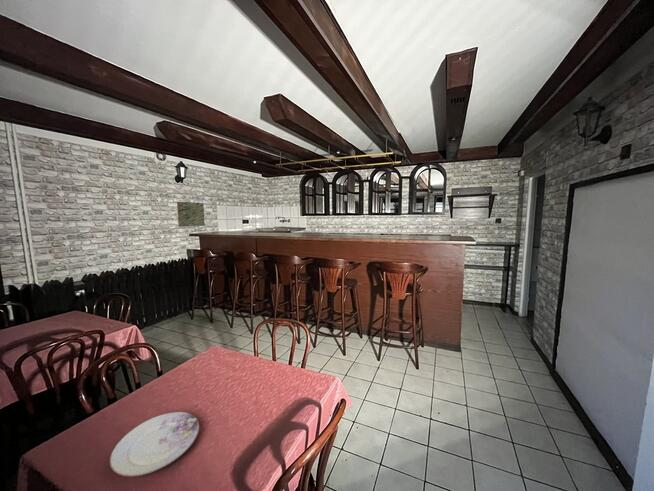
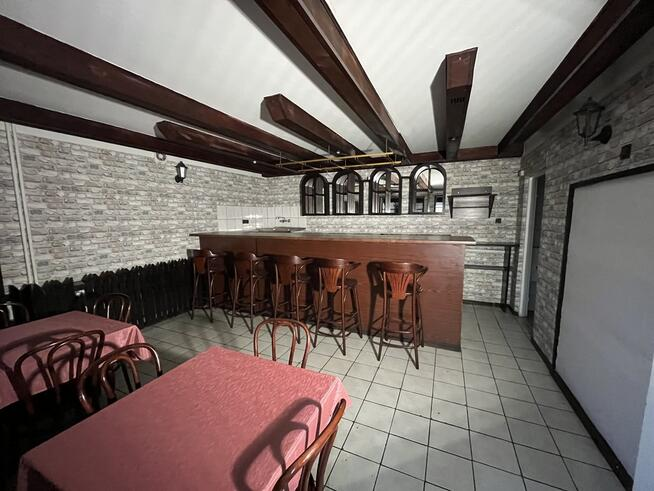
- wall art [176,201,206,228]
- plate [109,411,200,477]
